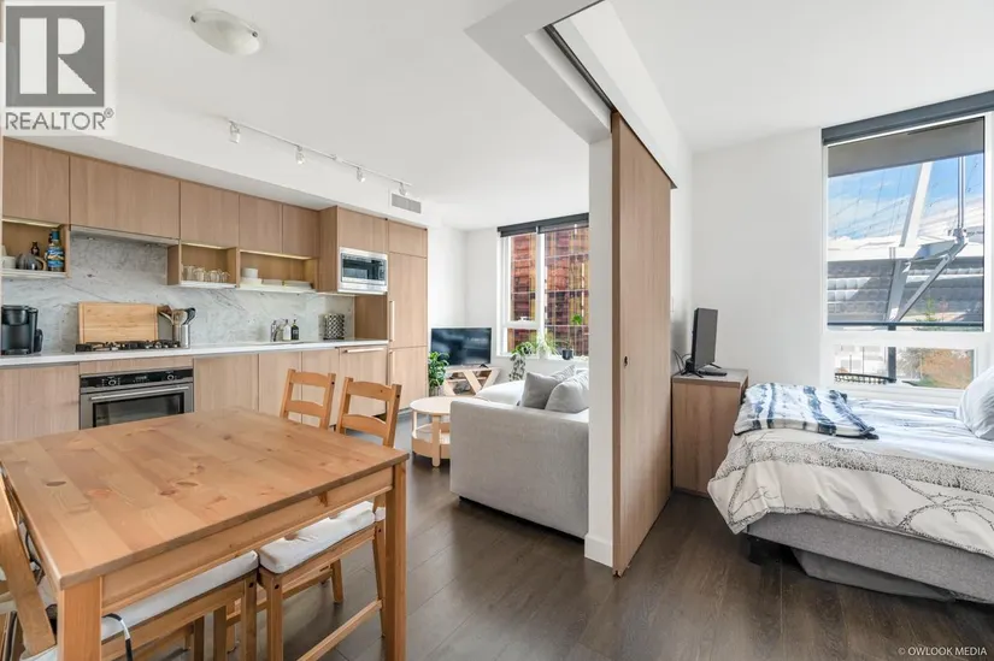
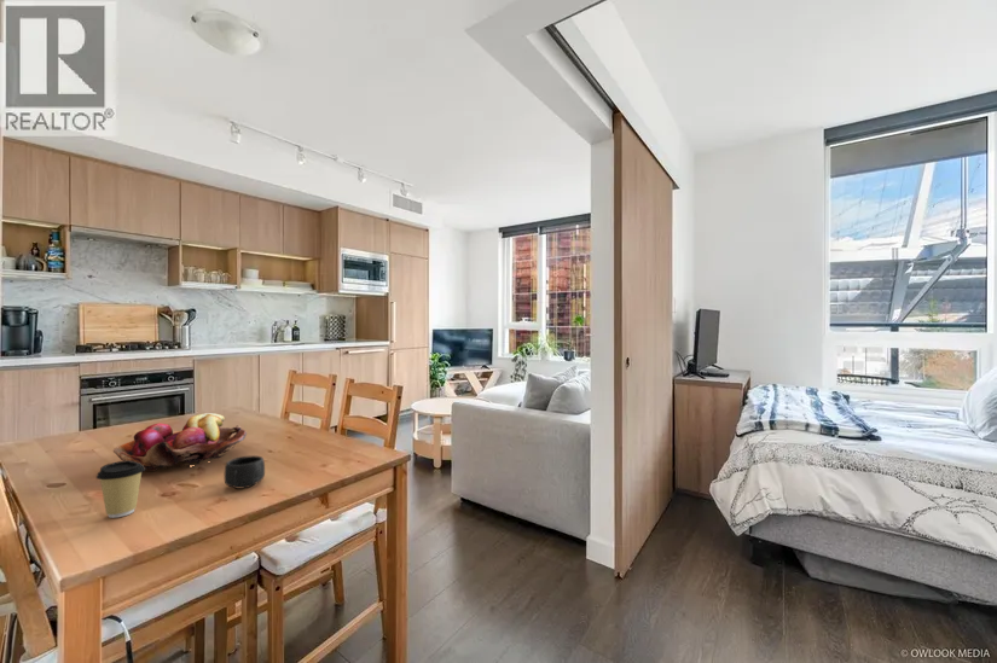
+ coffee cup [95,460,145,519]
+ mug [222,454,266,489]
+ fruit basket [112,412,248,472]
